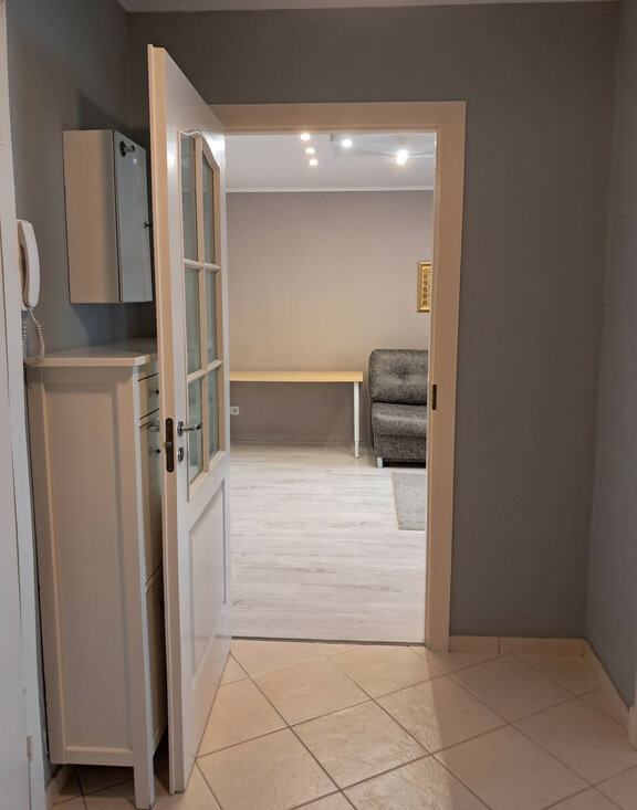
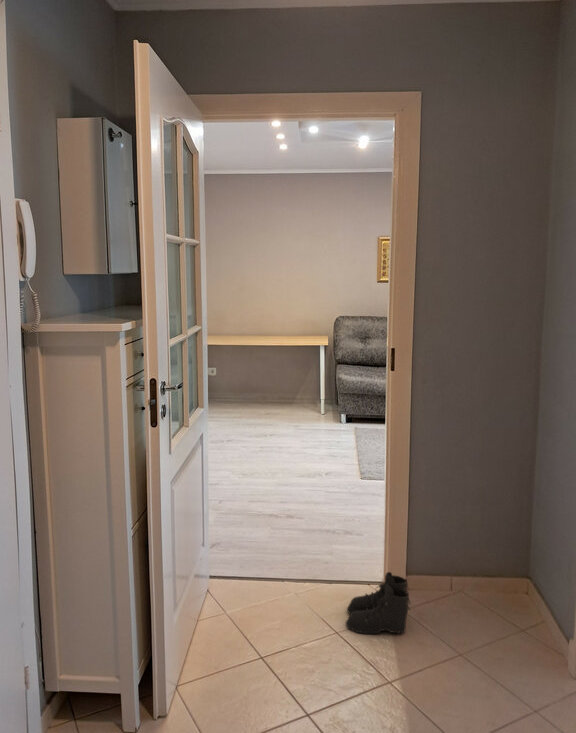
+ boots [345,571,412,635]
